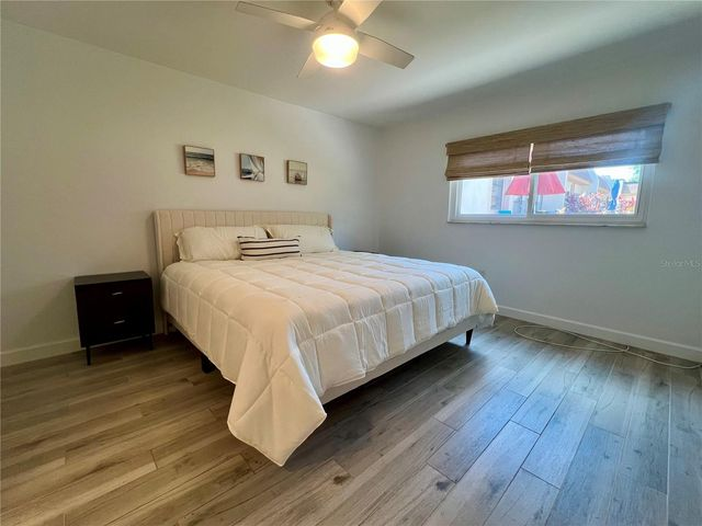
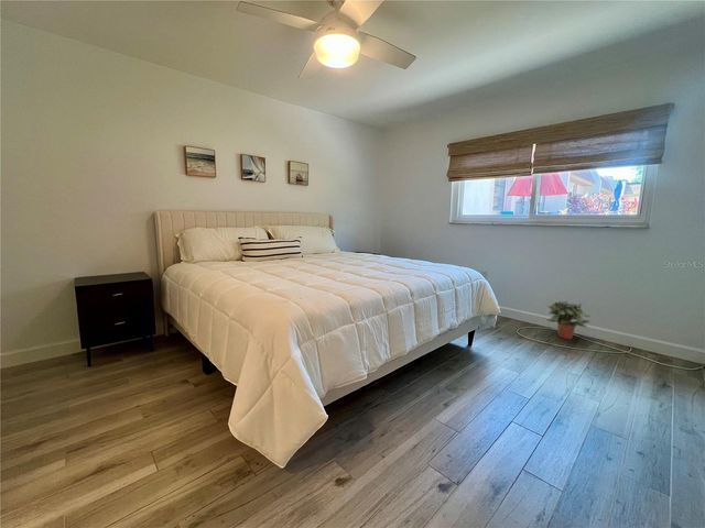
+ potted plant [545,300,592,340]
